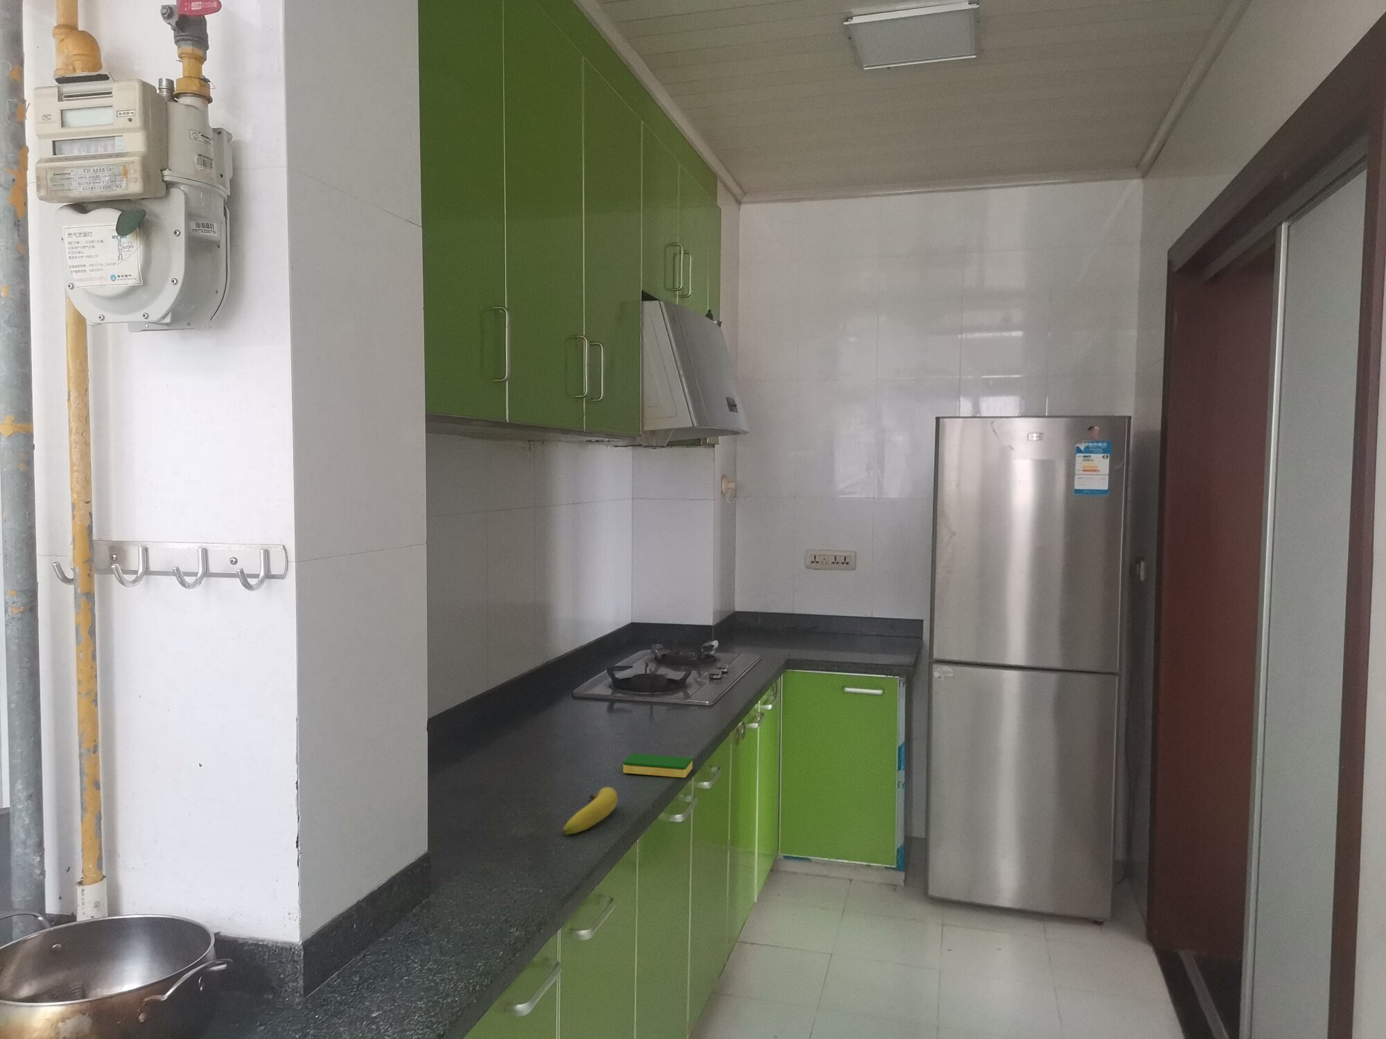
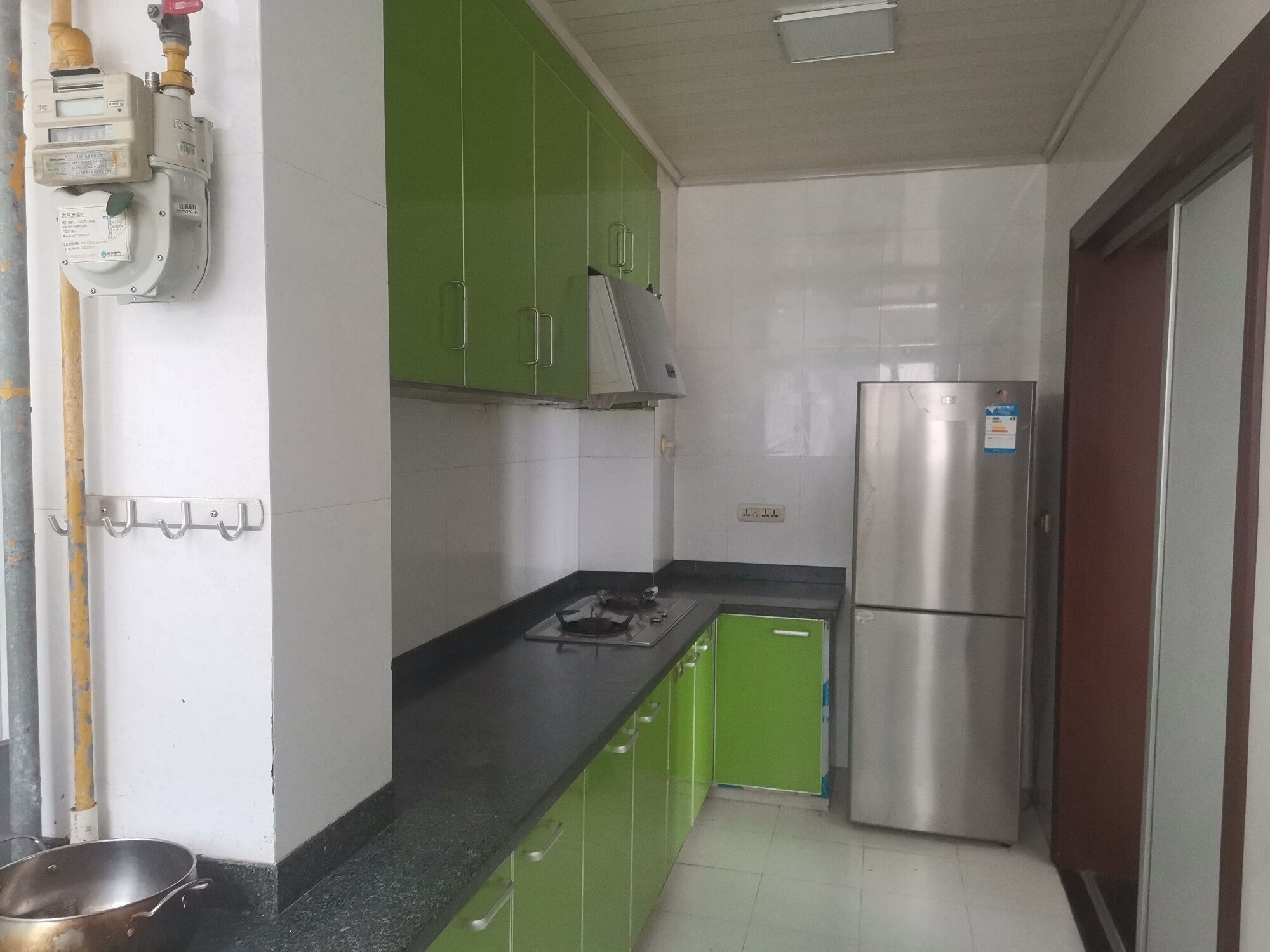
- fruit [562,786,619,835]
- dish sponge [622,753,693,778]
